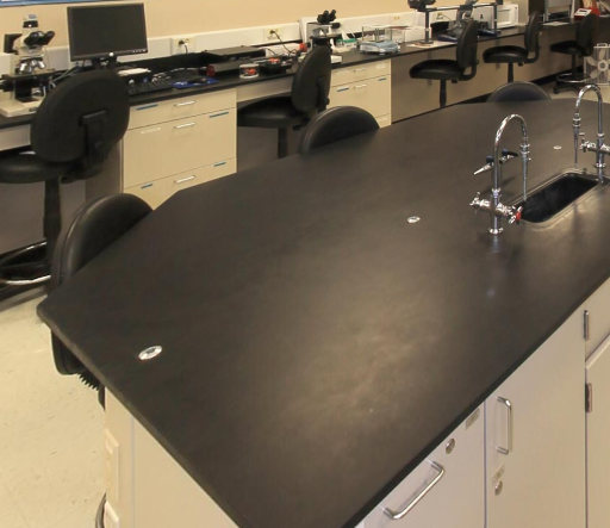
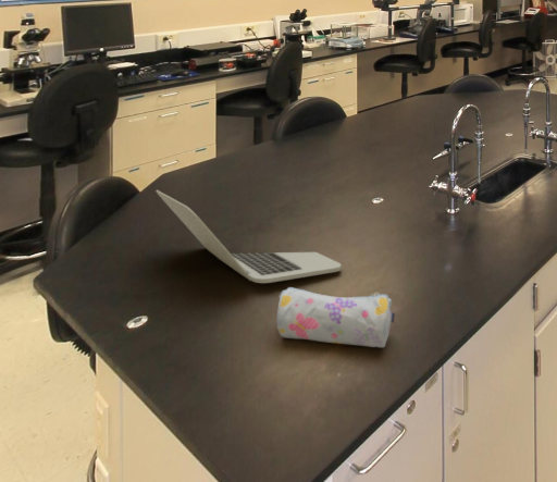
+ laptop [154,189,343,284]
+ pencil case [276,286,396,348]
